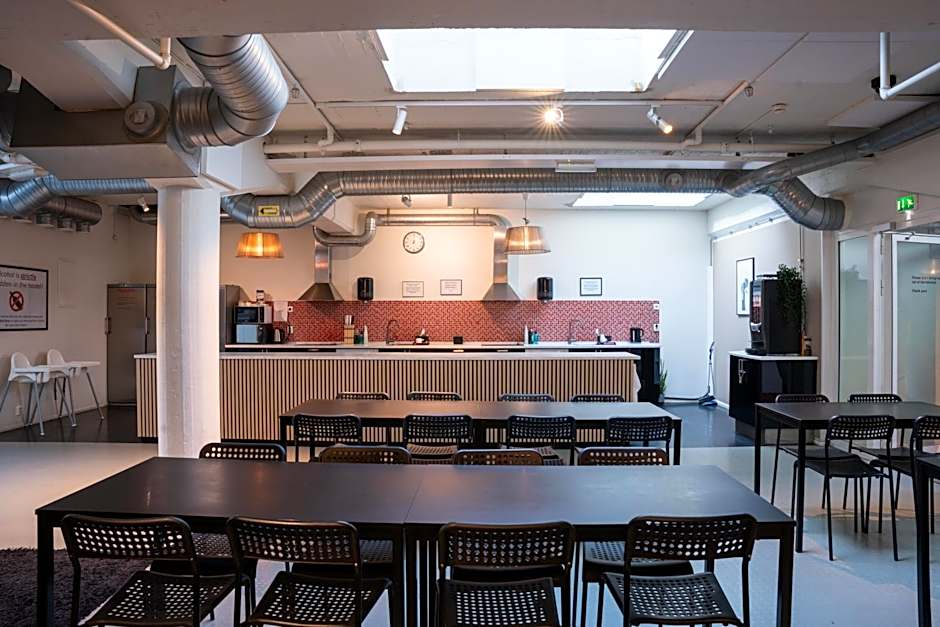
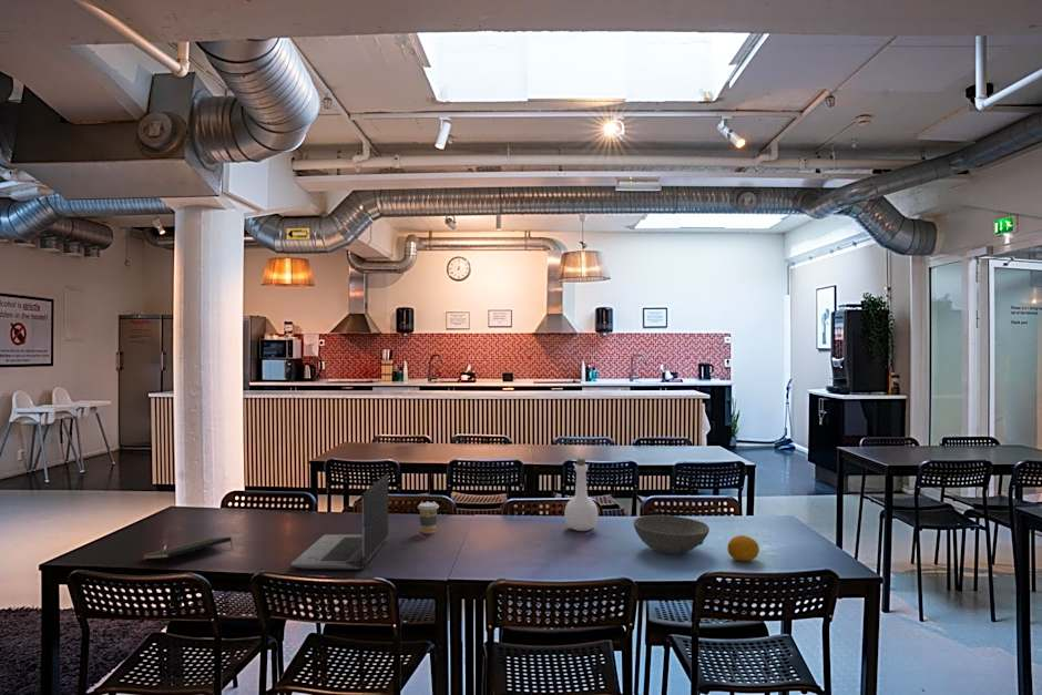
+ notepad [143,536,234,560]
+ bowl [633,514,711,555]
+ laptop computer [290,473,389,571]
+ bottle [563,458,599,532]
+ coffee cup [417,501,440,534]
+ fruit [726,534,760,562]
